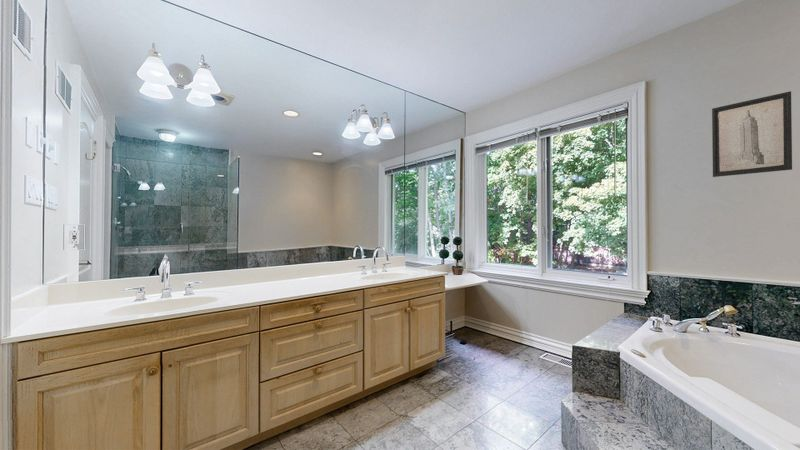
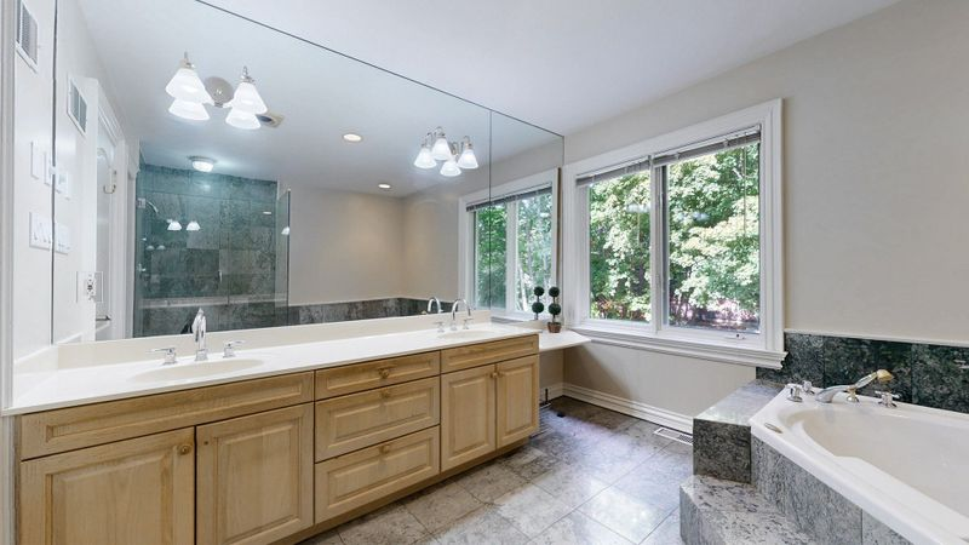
- wall art [711,90,793,178]
